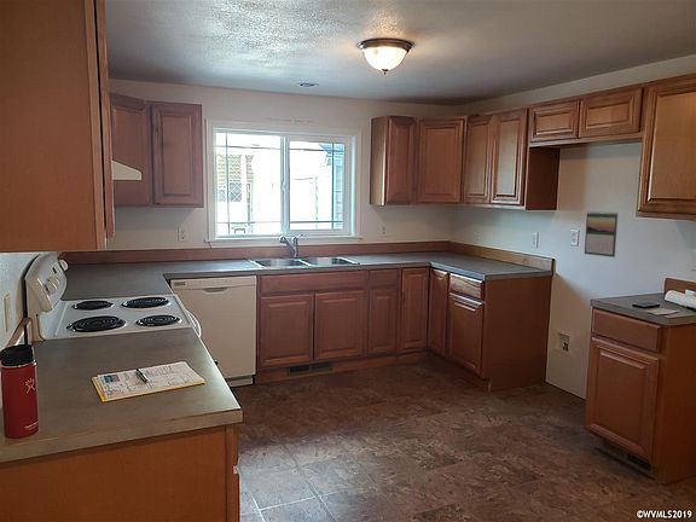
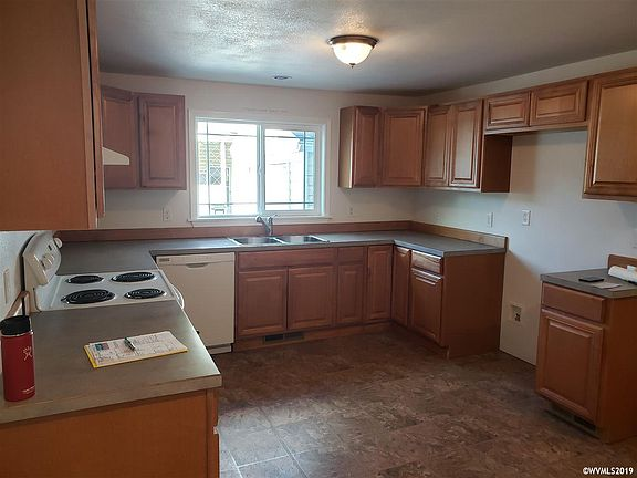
- calendar [584,210,619,259]
